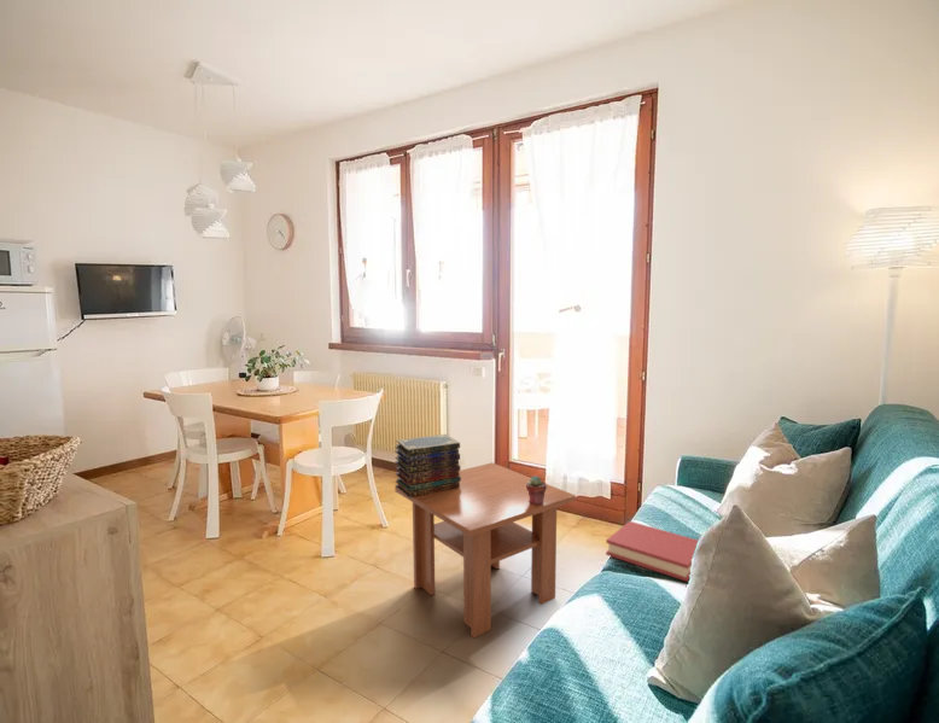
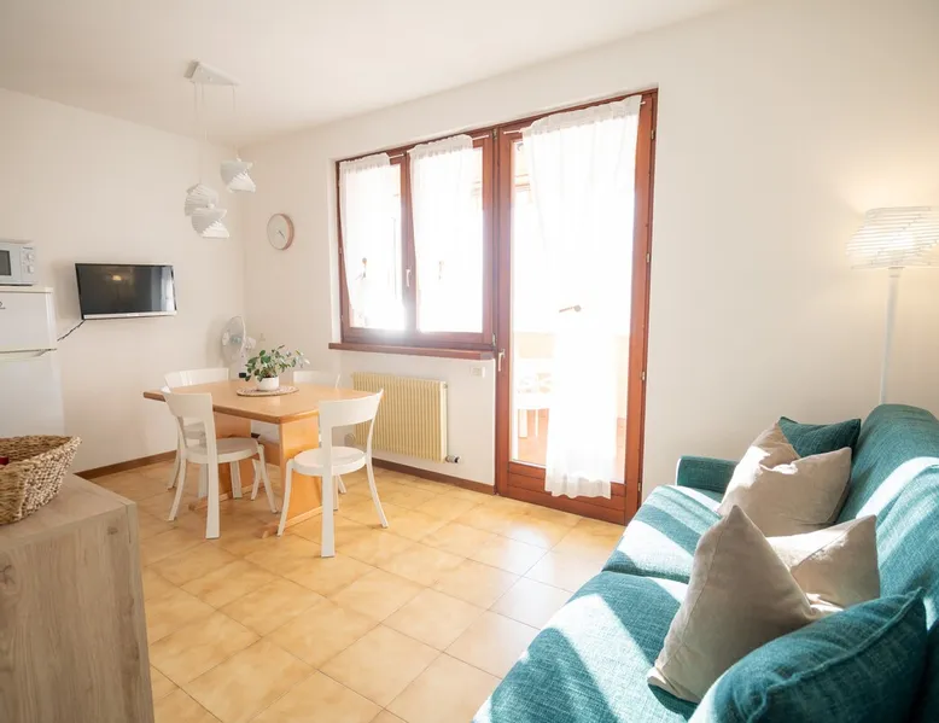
- potted succulent [526,474,548,505]
- book stack [393,433,461,497]
- hardback book [605,520,699,583]
- coffee table [393,461,577,639]
